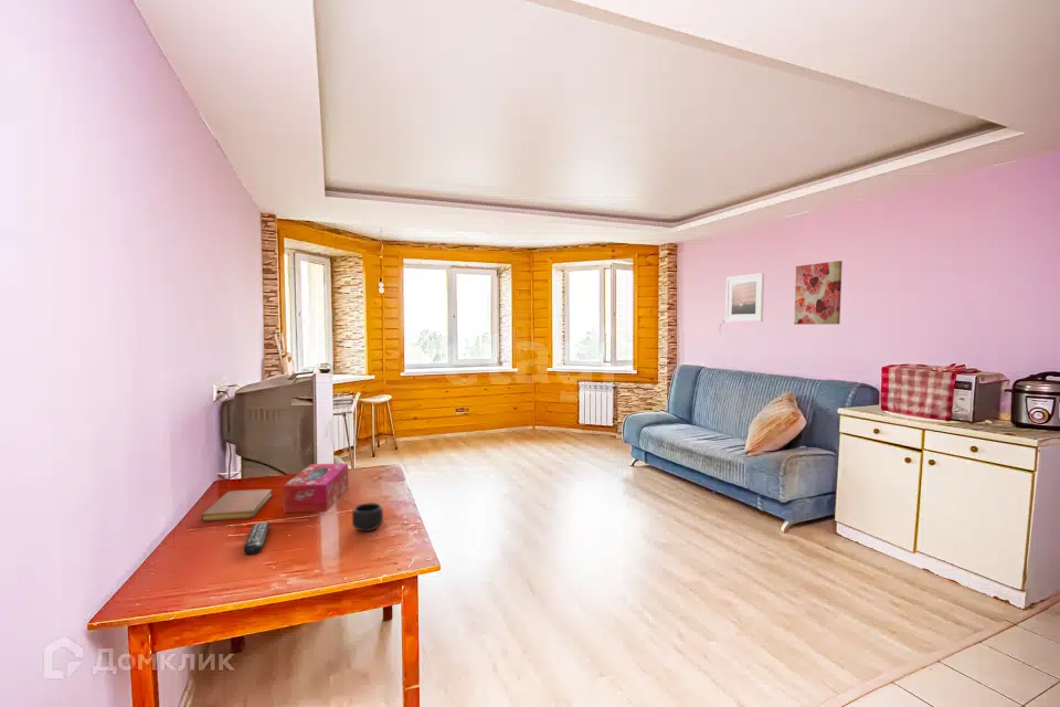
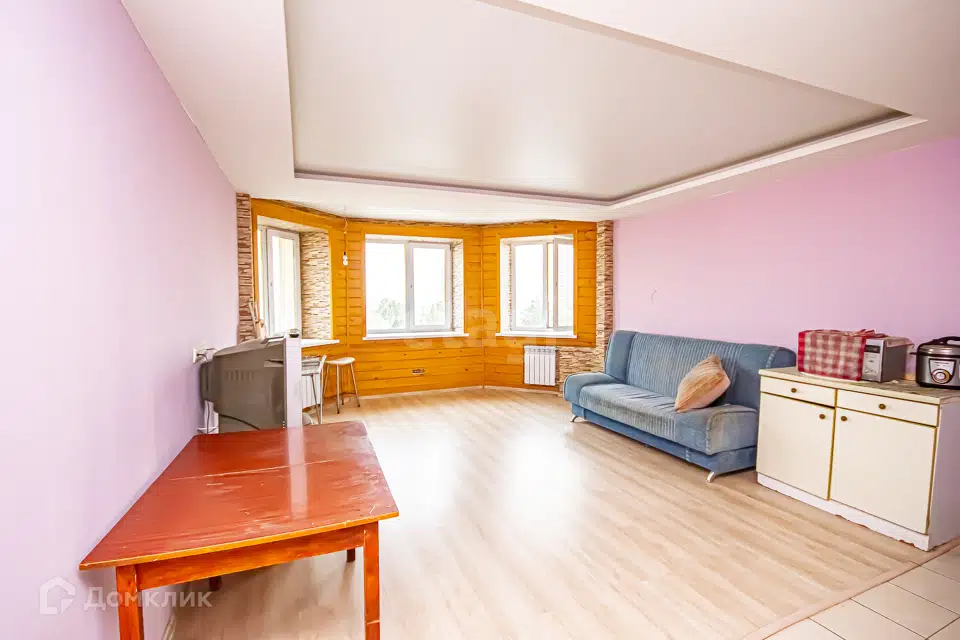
- remote control [242,521,272,556]
- wall art [793,260,844,326]
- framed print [724,272,765,323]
- mug [351,502,384,532]
- tissue box [283,463,349,514]
- notebook [200,488,273,523]
